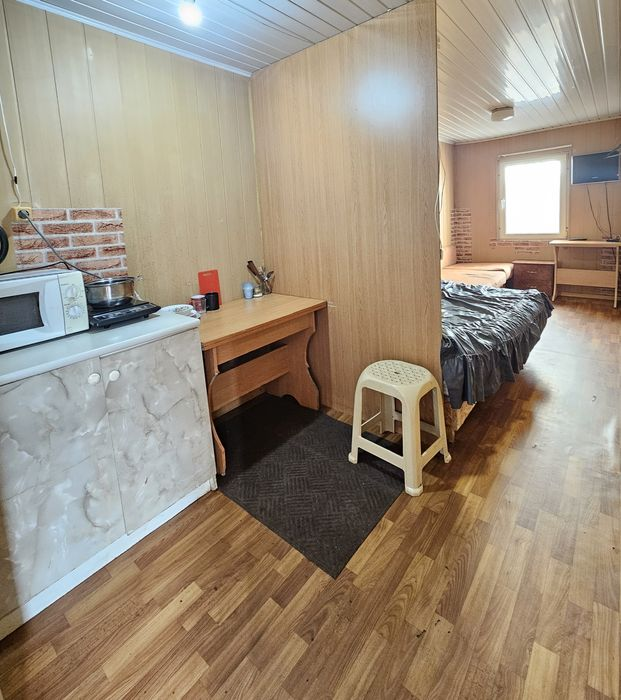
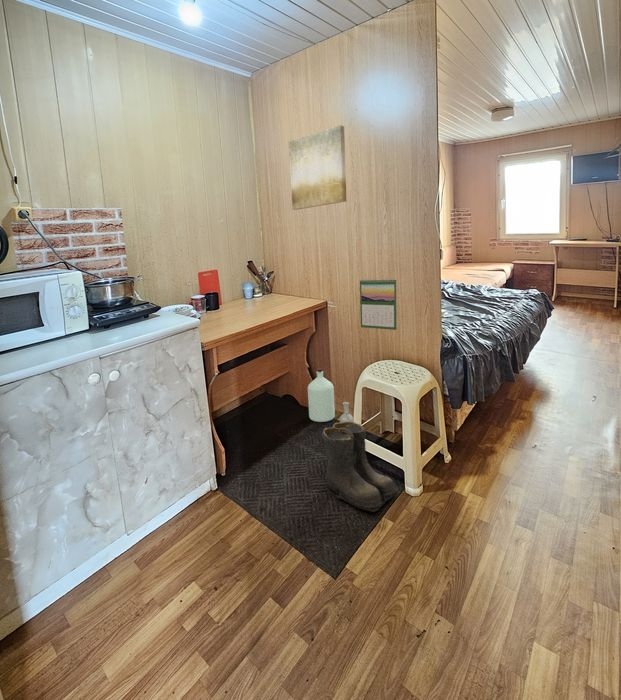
+ wall art [288,124,347,211]
+ boots [321,421,399,513]
+ bottle [307,367,354,426]
+ calendar [359,277,398,331]
